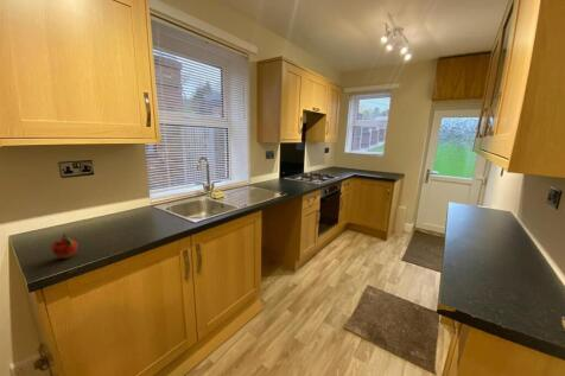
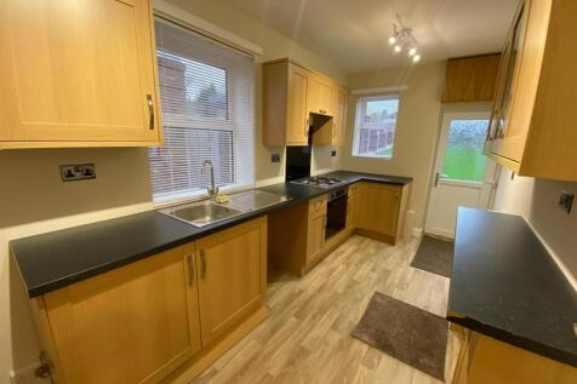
- fruit [50,232,80,260]
